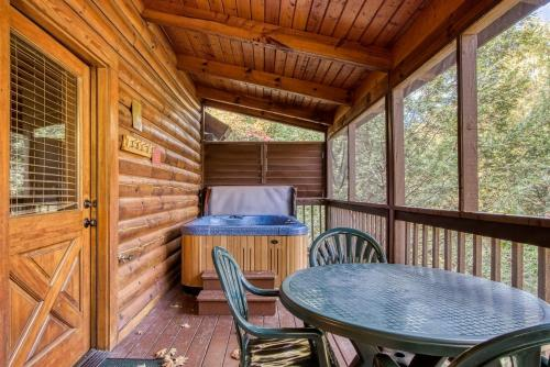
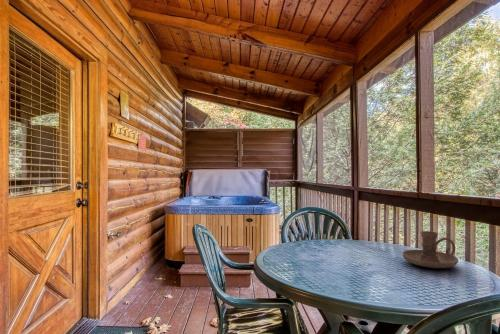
+ candle holder [401,230,459,269]
